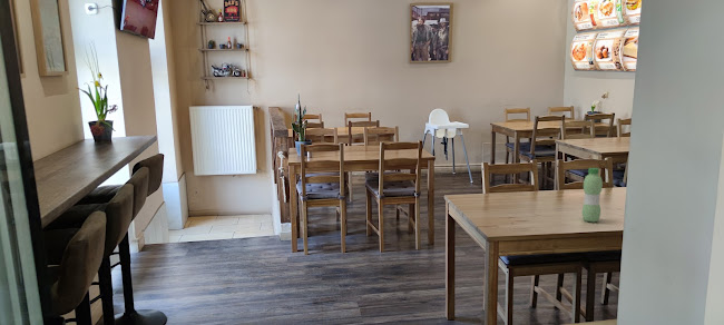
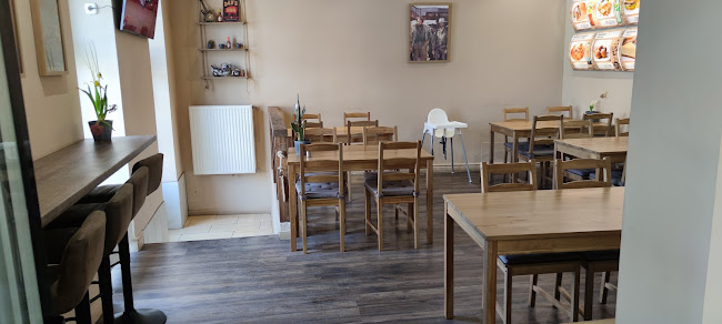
- water bottle [581,167,604,224]
